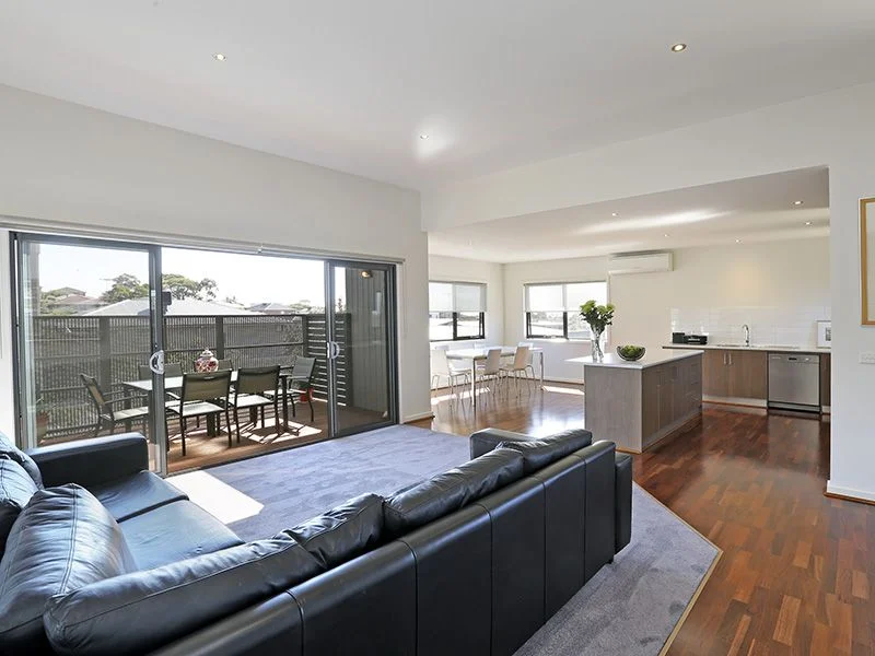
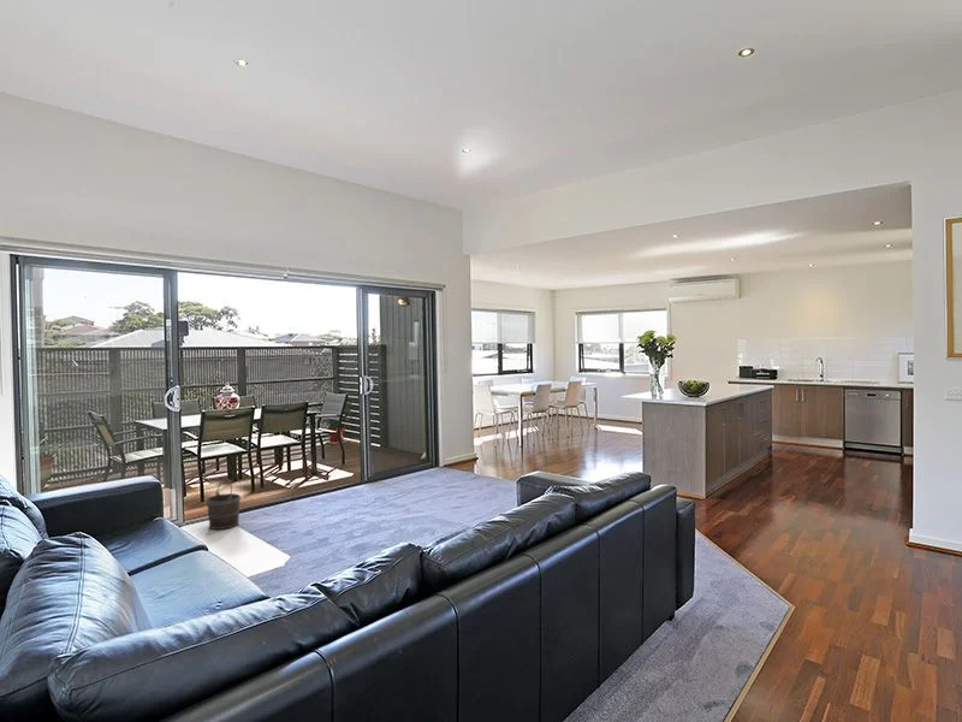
+ bucket [206,477,242,531]
